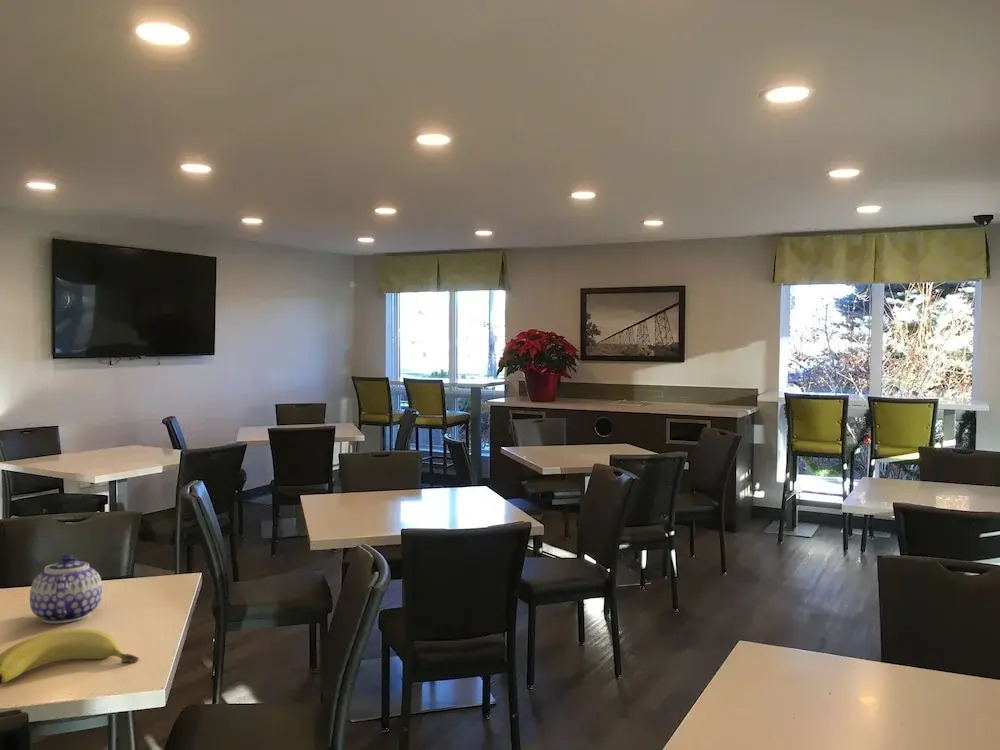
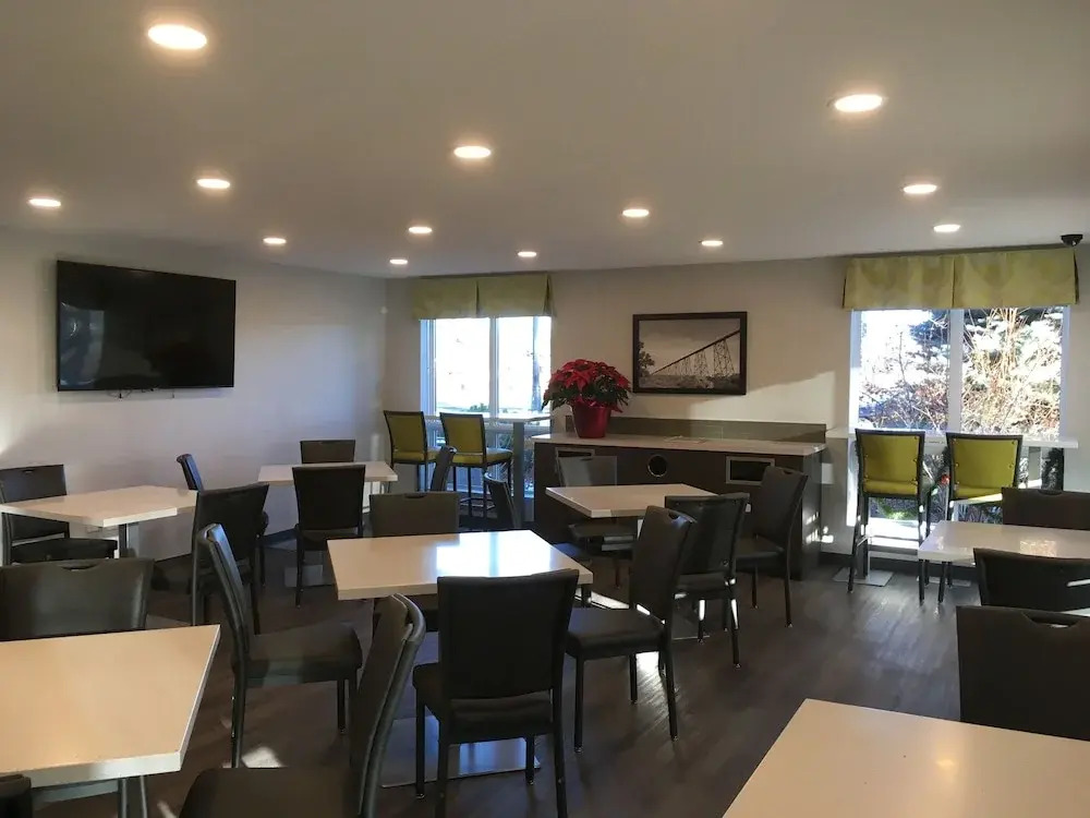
- banana [0,628,140,685]
- teapot [29,554,103,624]
